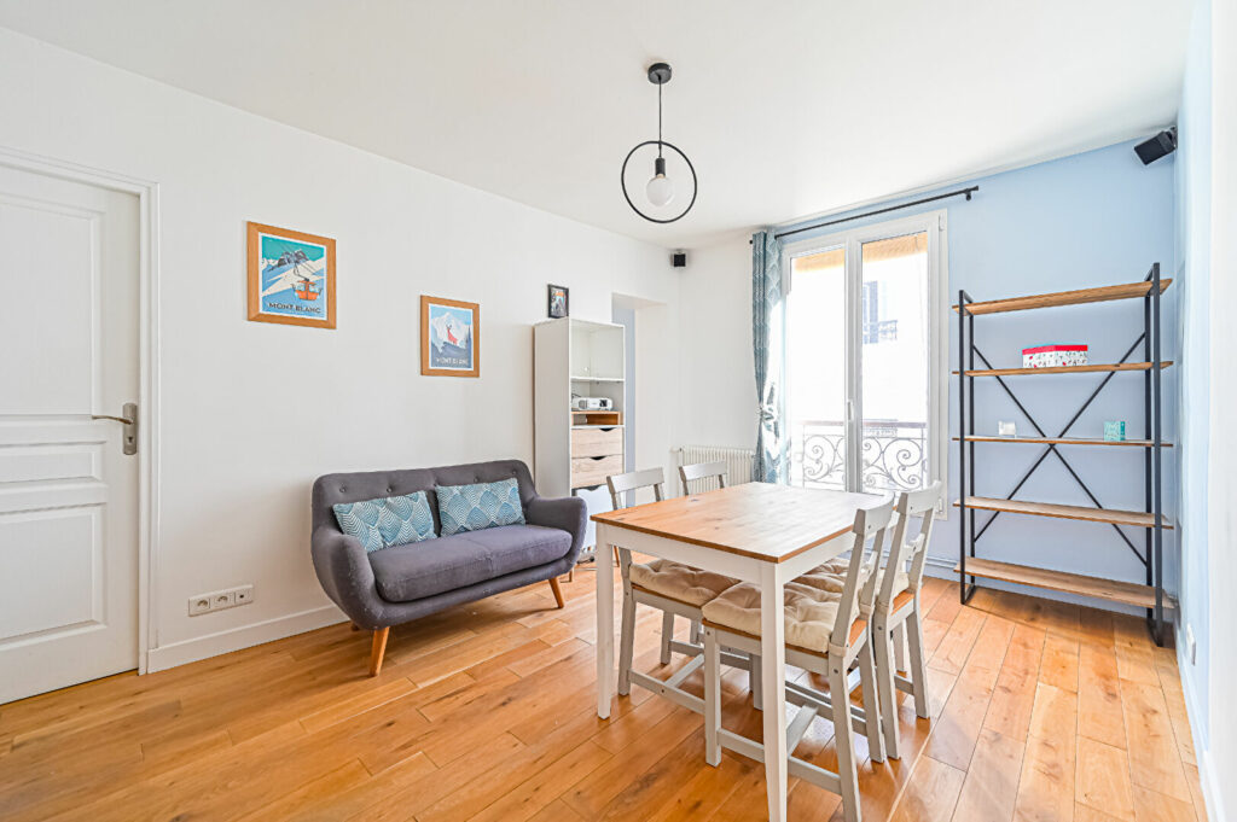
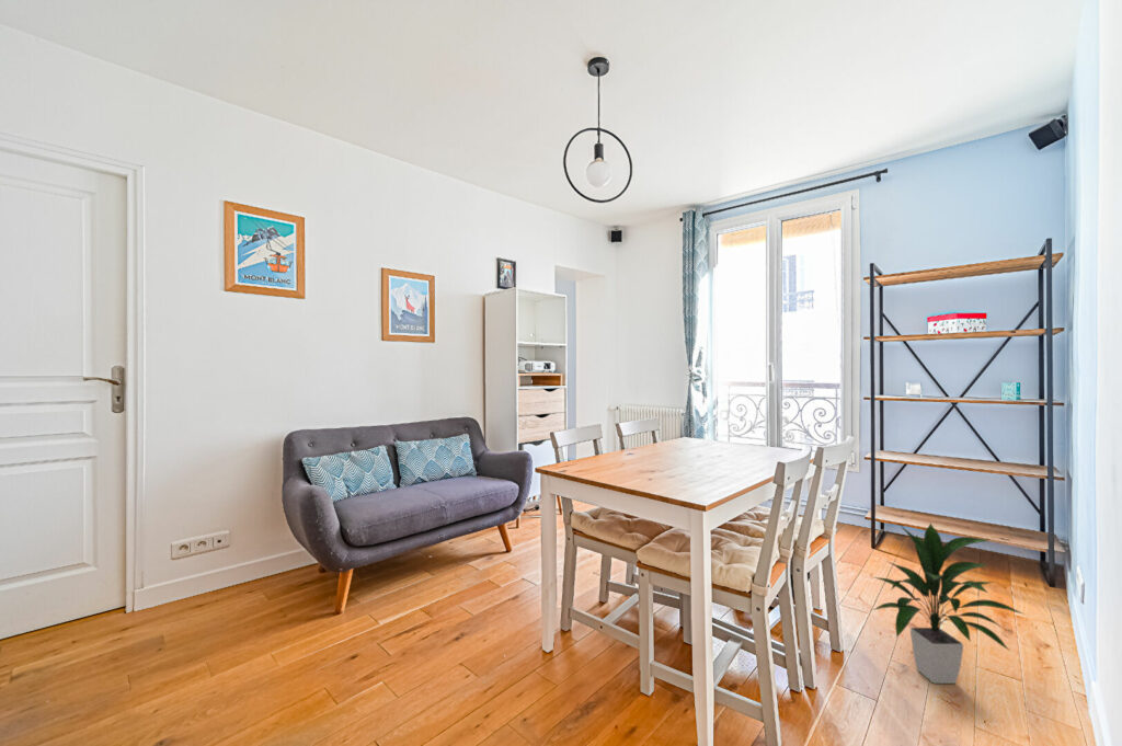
+ indoor plant [870,521,1026,685]
